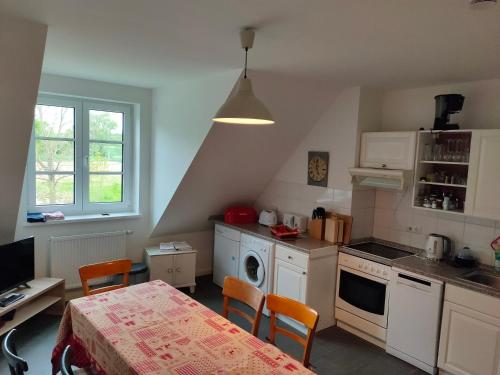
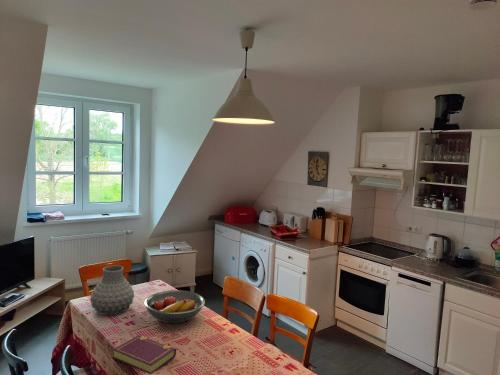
+ fruit bowl [143,289,206,324]
+ book [112,334,177,375]
+ vase [89,265,135,316]
